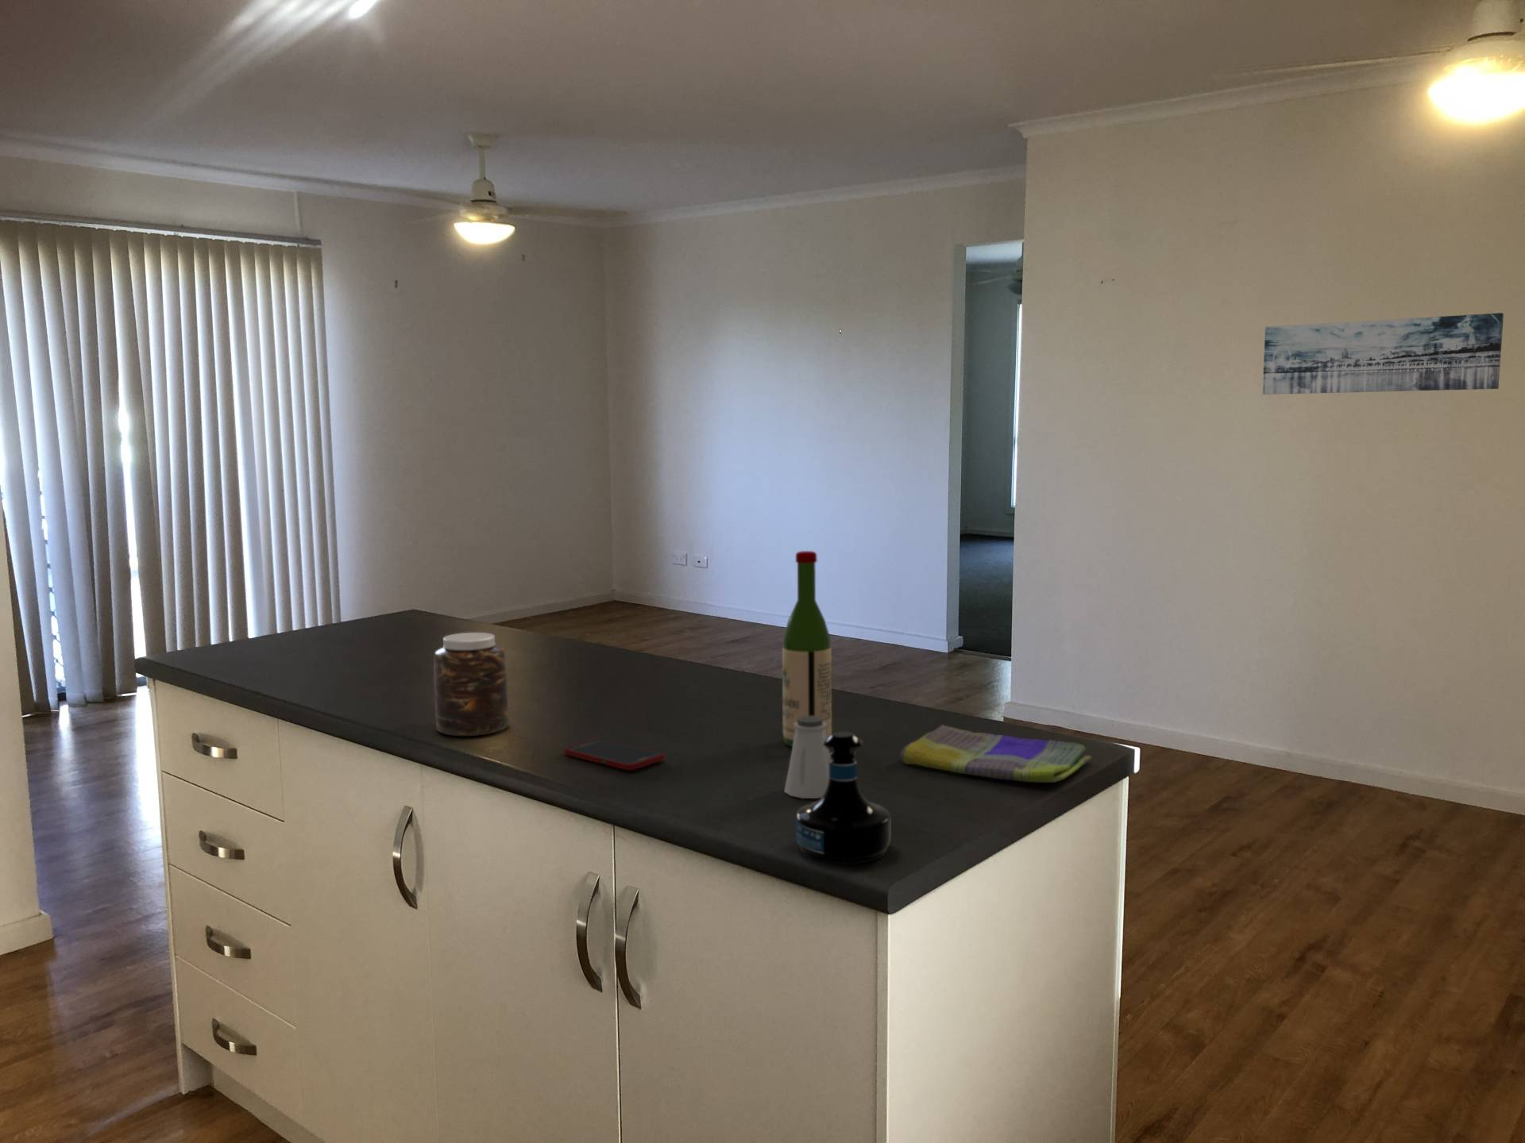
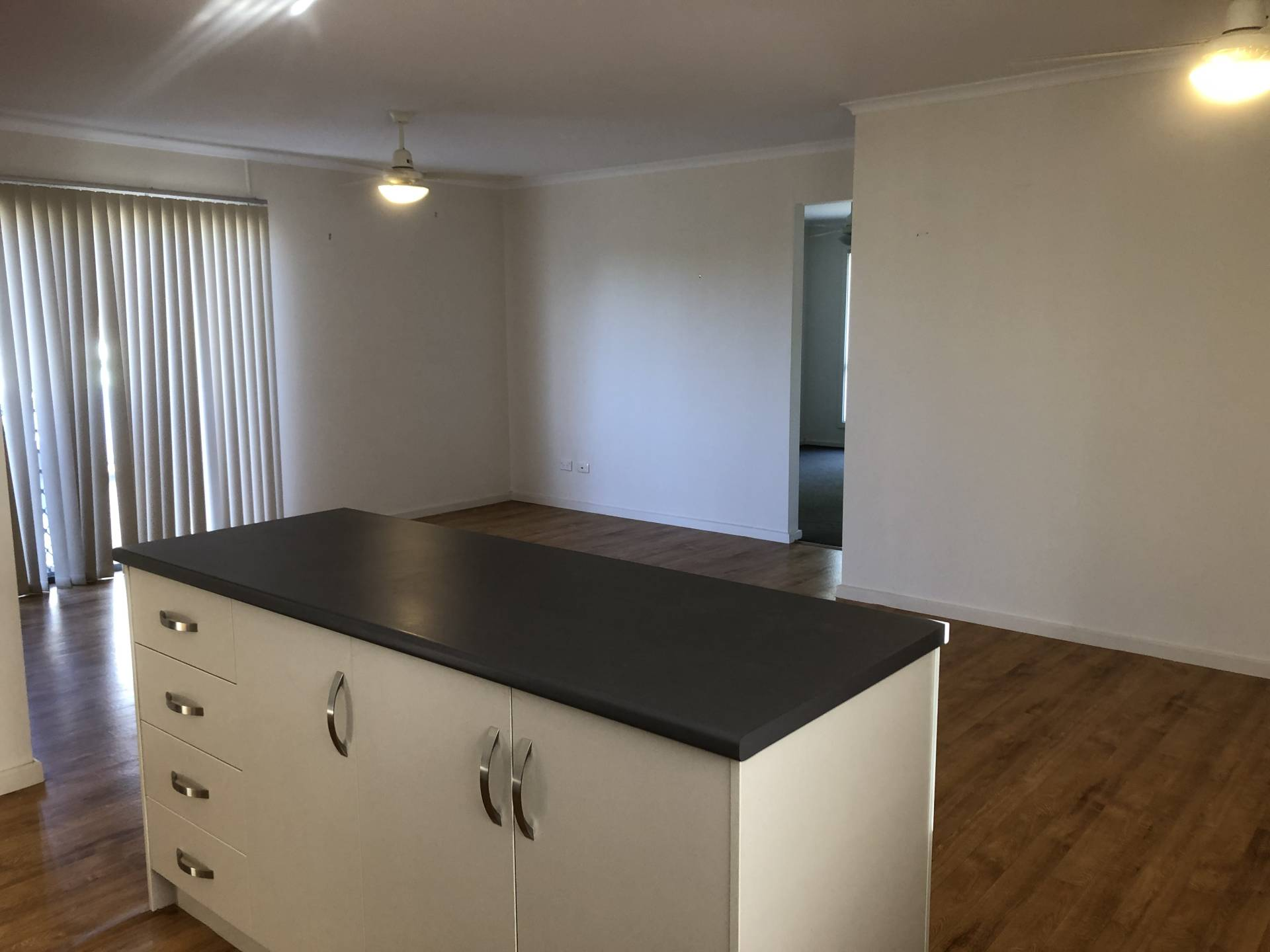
- tequila bottle [795,731,891,864]
- wall art [1261,312,1505,395]
- wine bottle [782,550,832,748]
- dish towel [899,724,1093,784]
- saltshaker [783,716,832,800]
- jar [432,632,510,737]
- cell phone [563,737,665,771]
